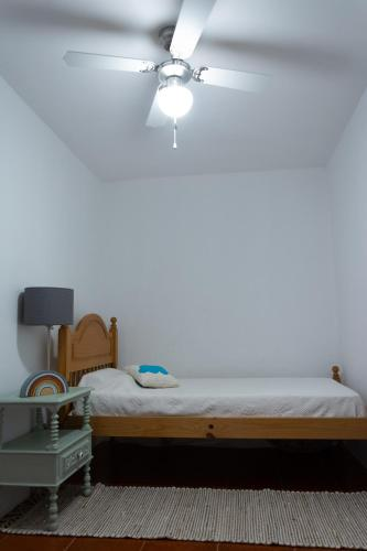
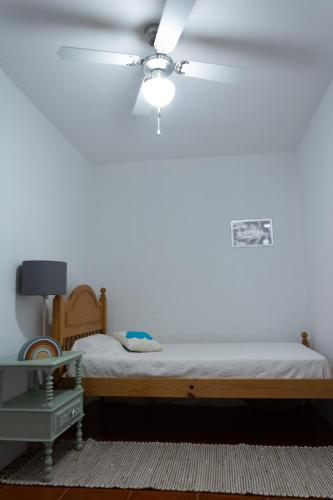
+ wall art [229,217,275,249]
